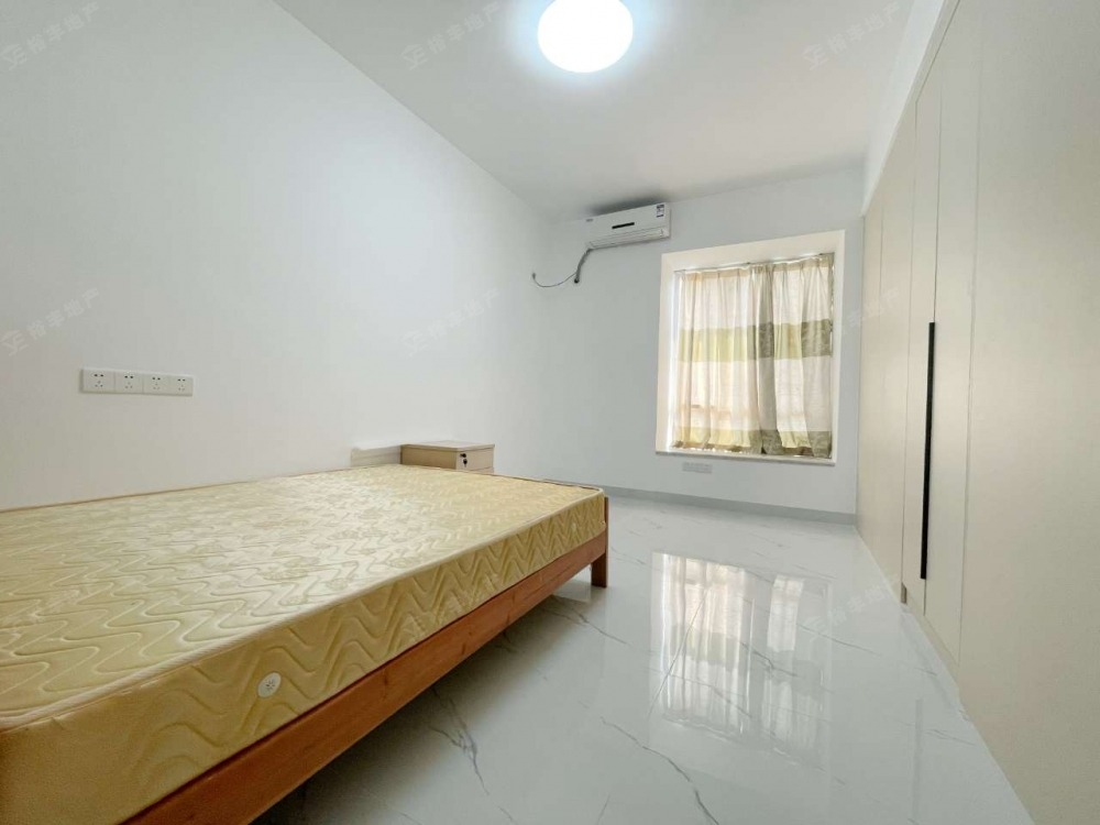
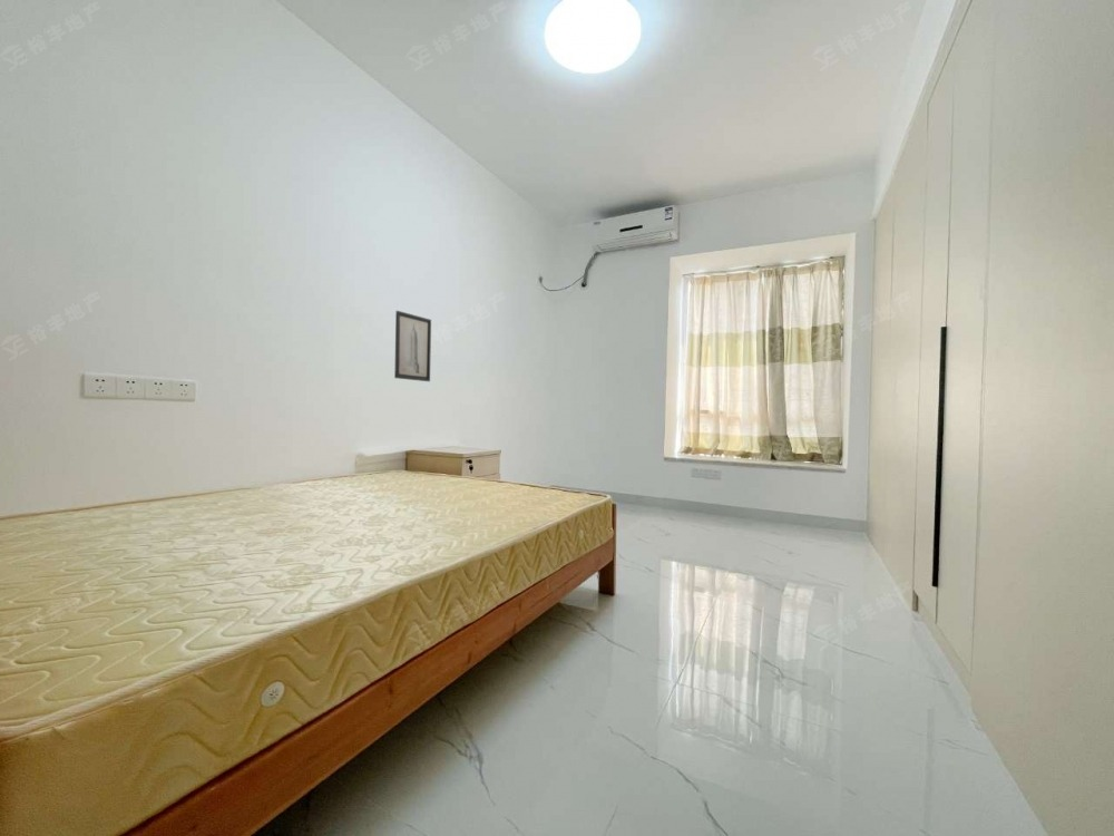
+ wall art [393,310,432,382]
